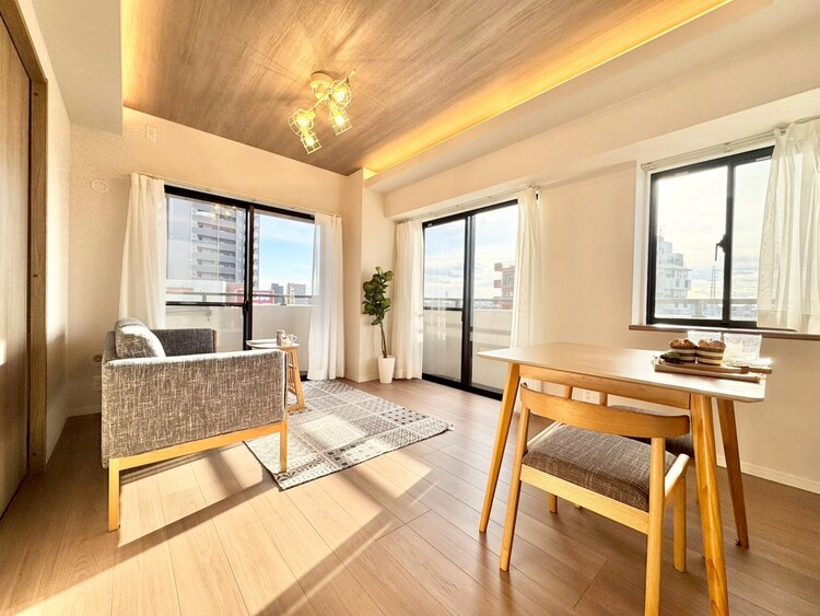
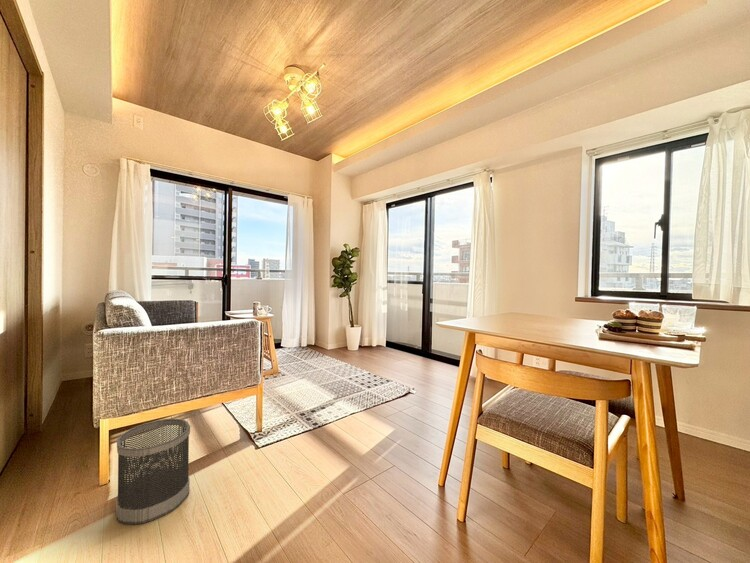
+ wastebasket [115,418,191,526]
